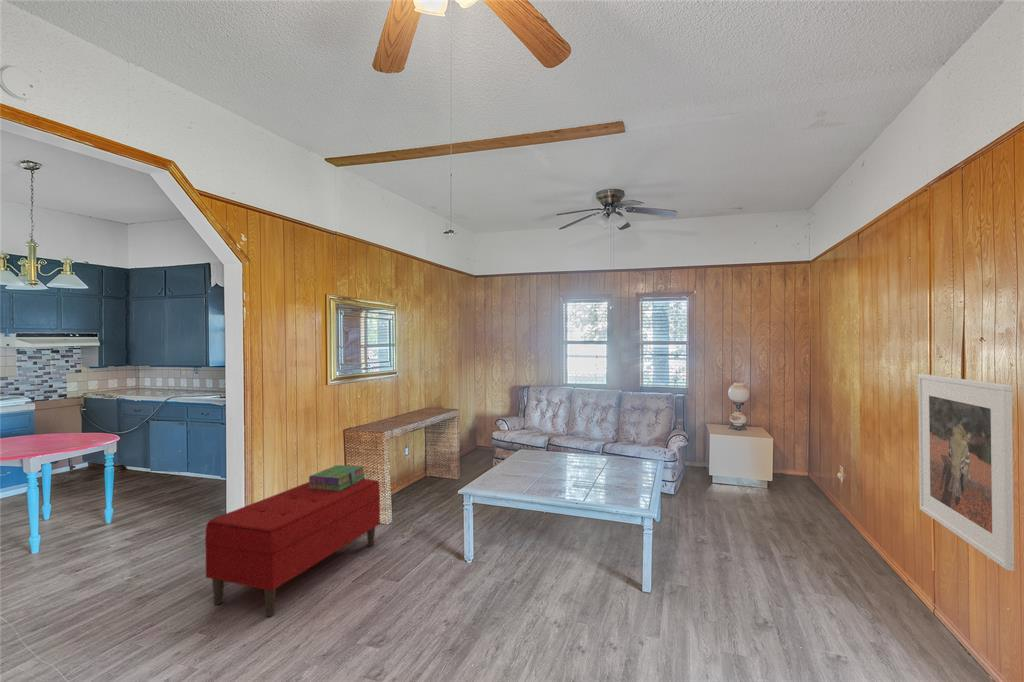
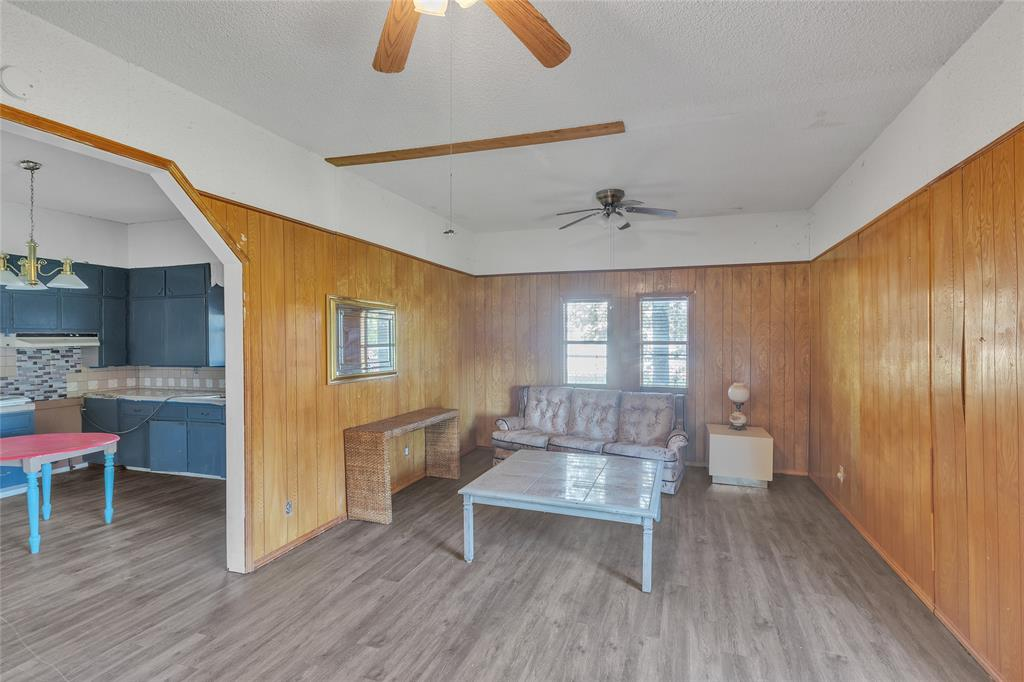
- stack of books [307,464,366,491]
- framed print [917,373,1015,572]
- bench [204,478,381,617]
